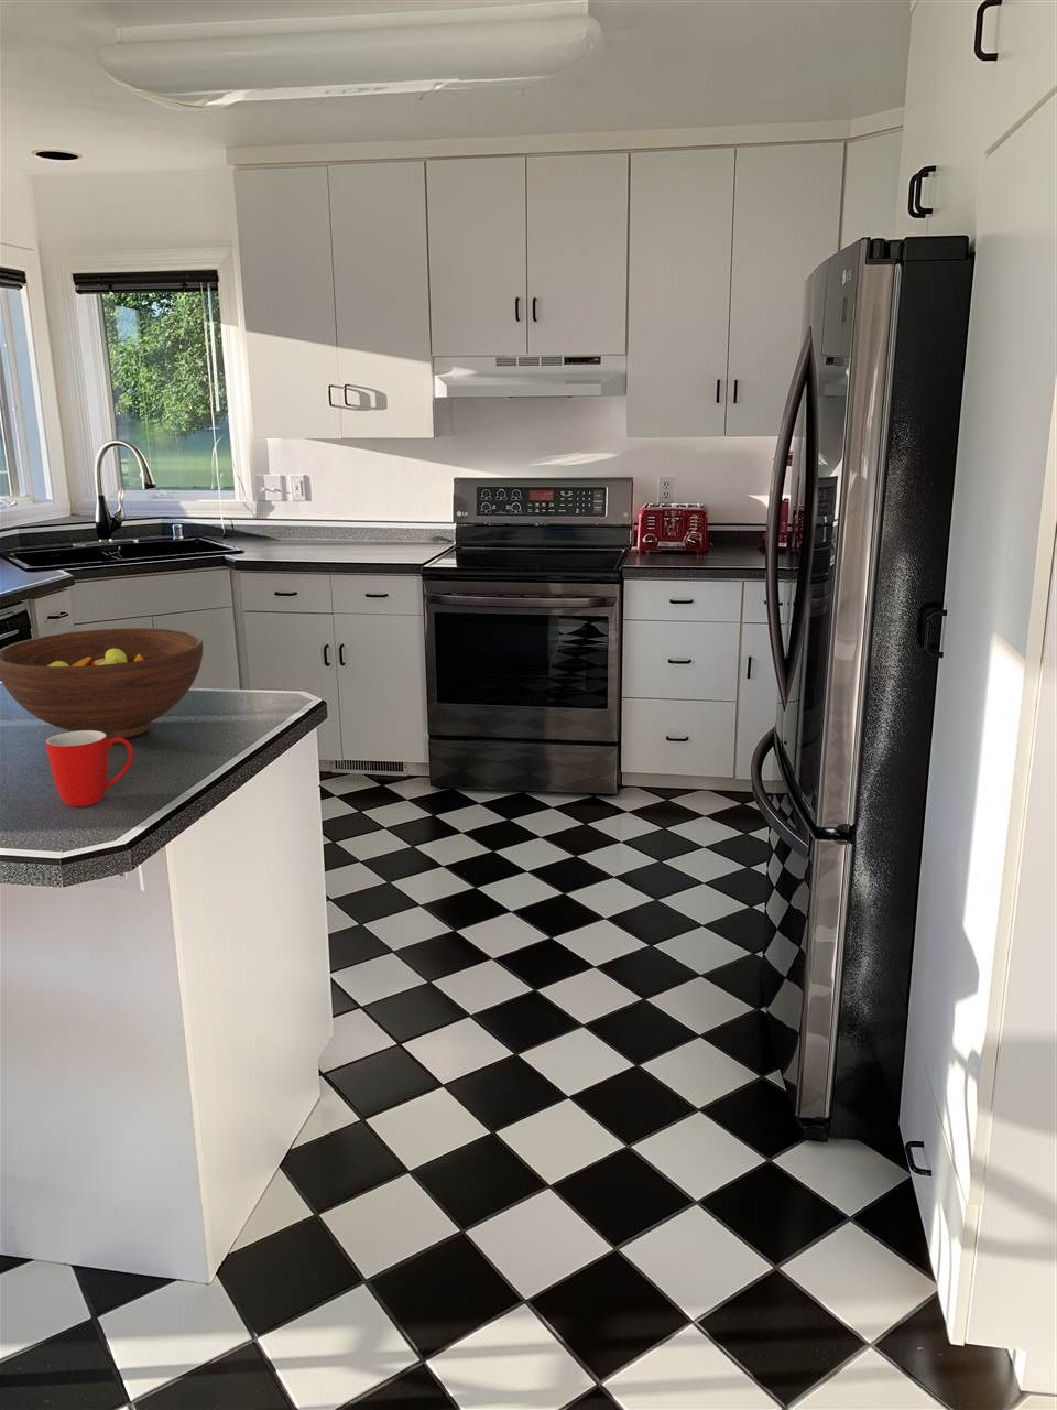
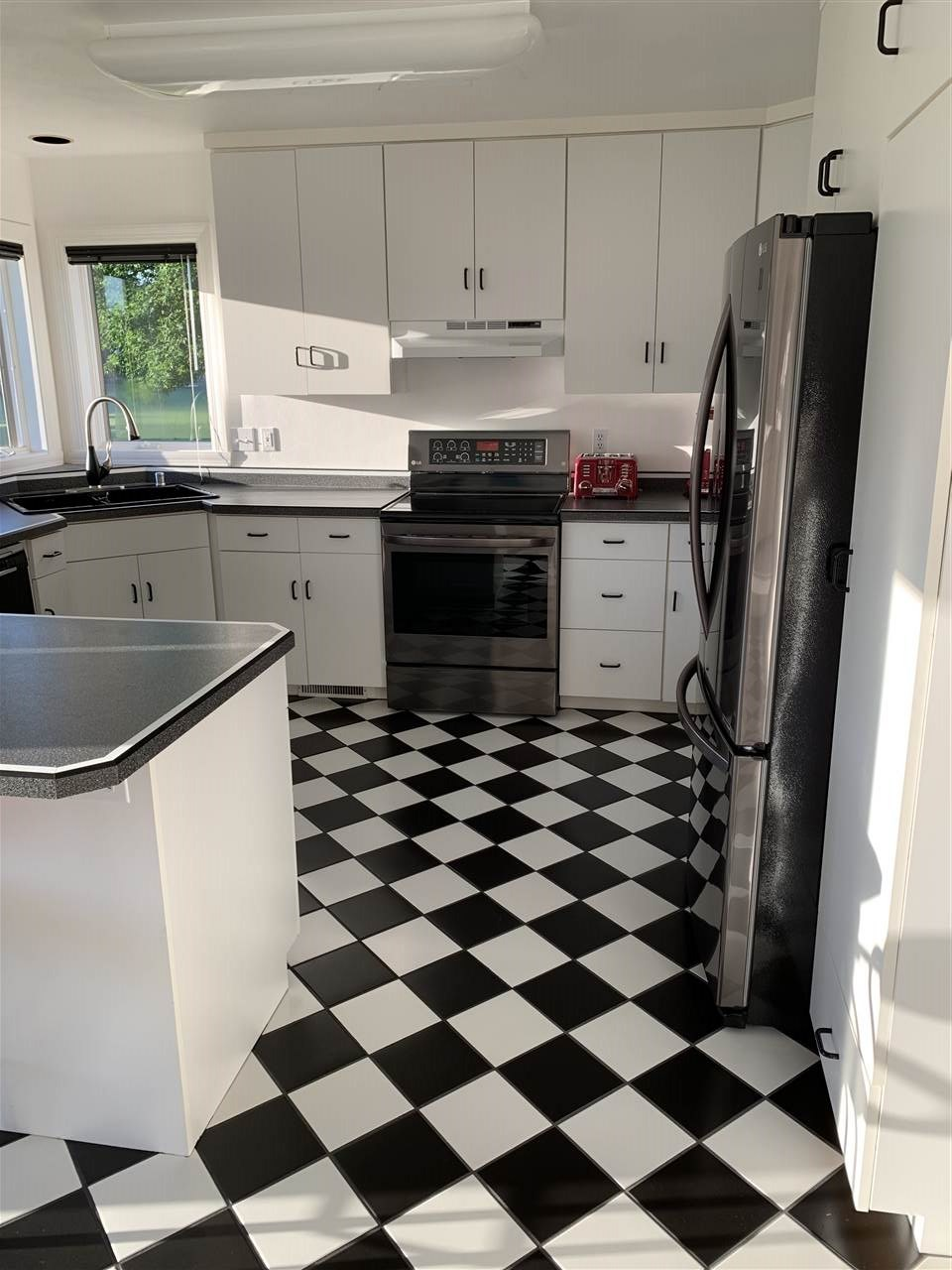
- mug [46,731,134,807]
- fruit bowl [0,627,203,741]
